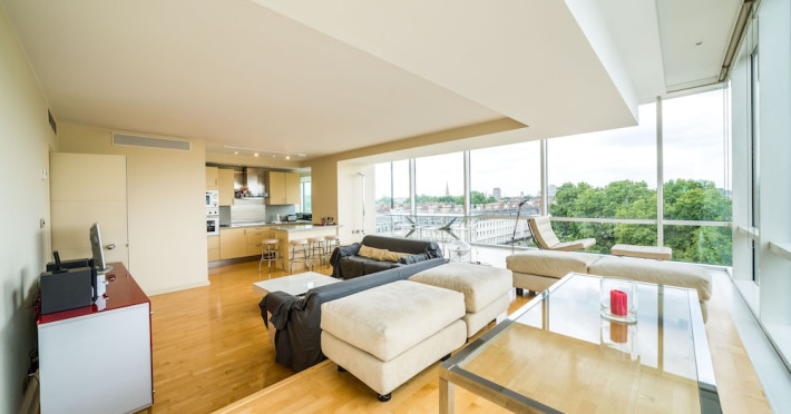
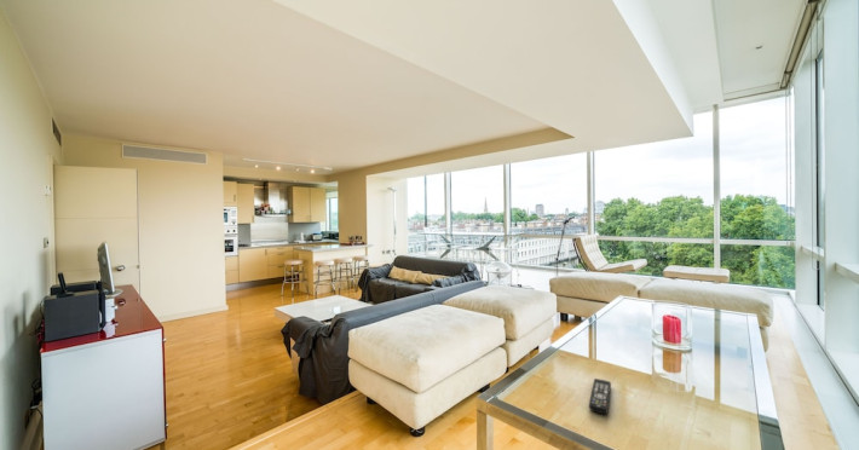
+ remote control [588,377,612,415]
